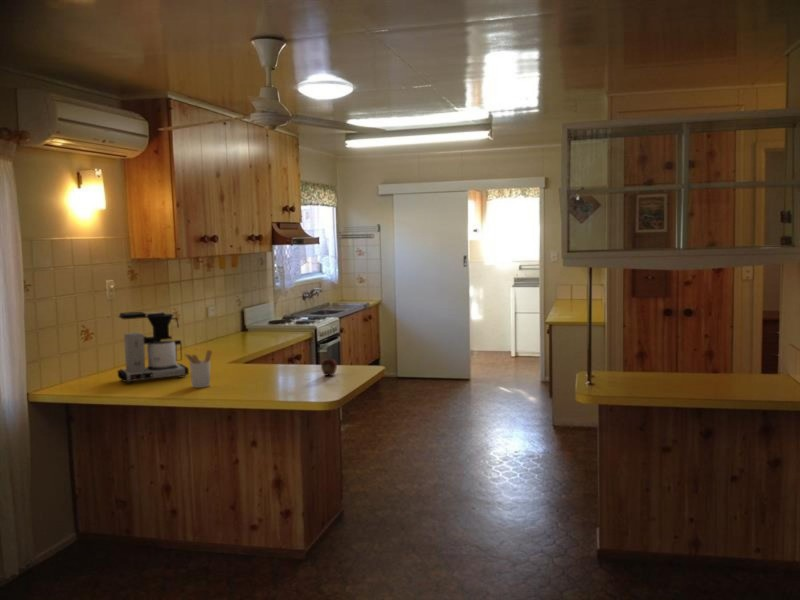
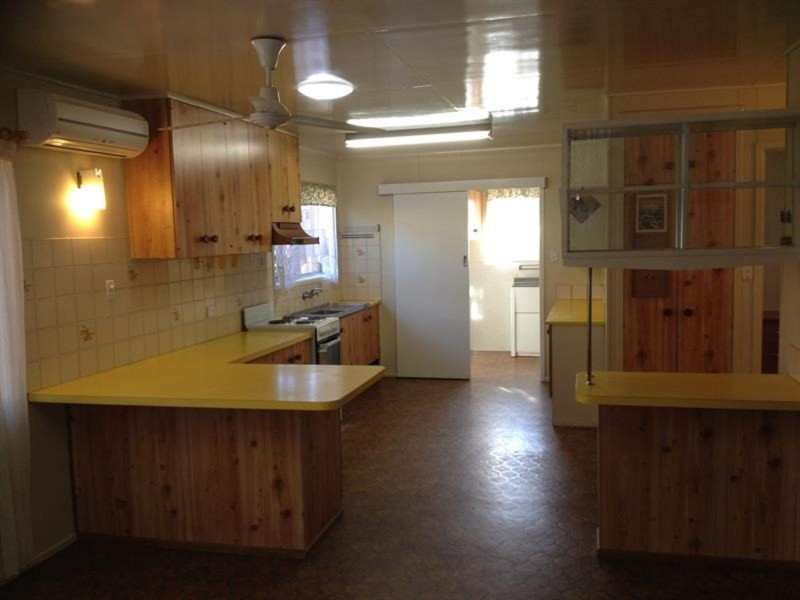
- utensil holder [184,349,213,389]
- coffee maker [117,311,190,384]
- fruit [320,356,338,377]
